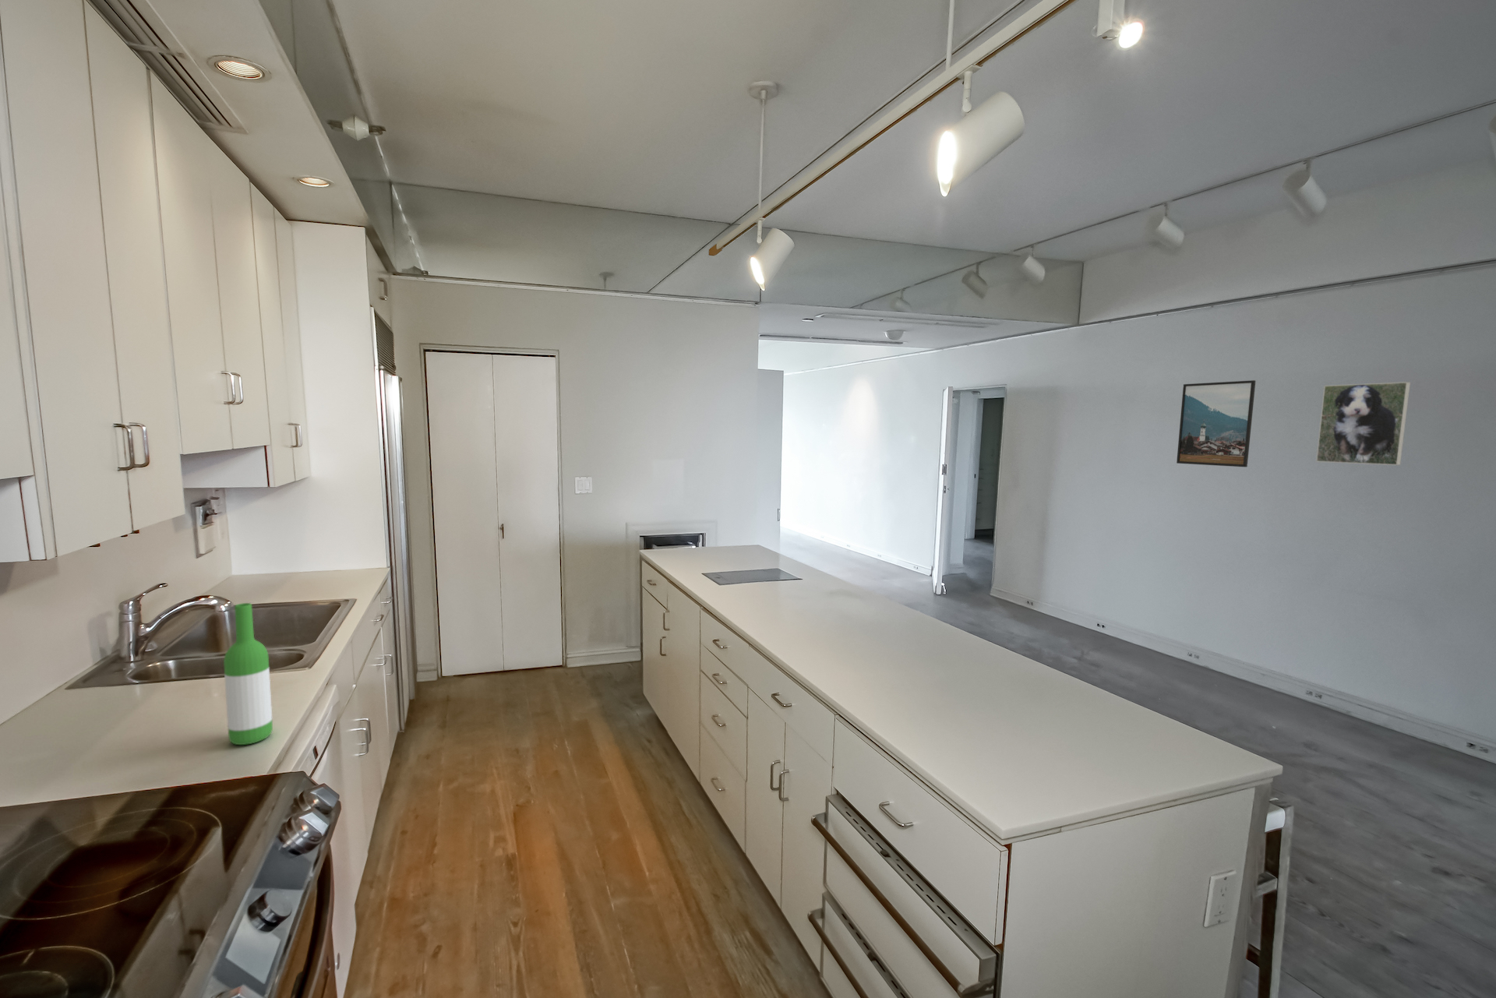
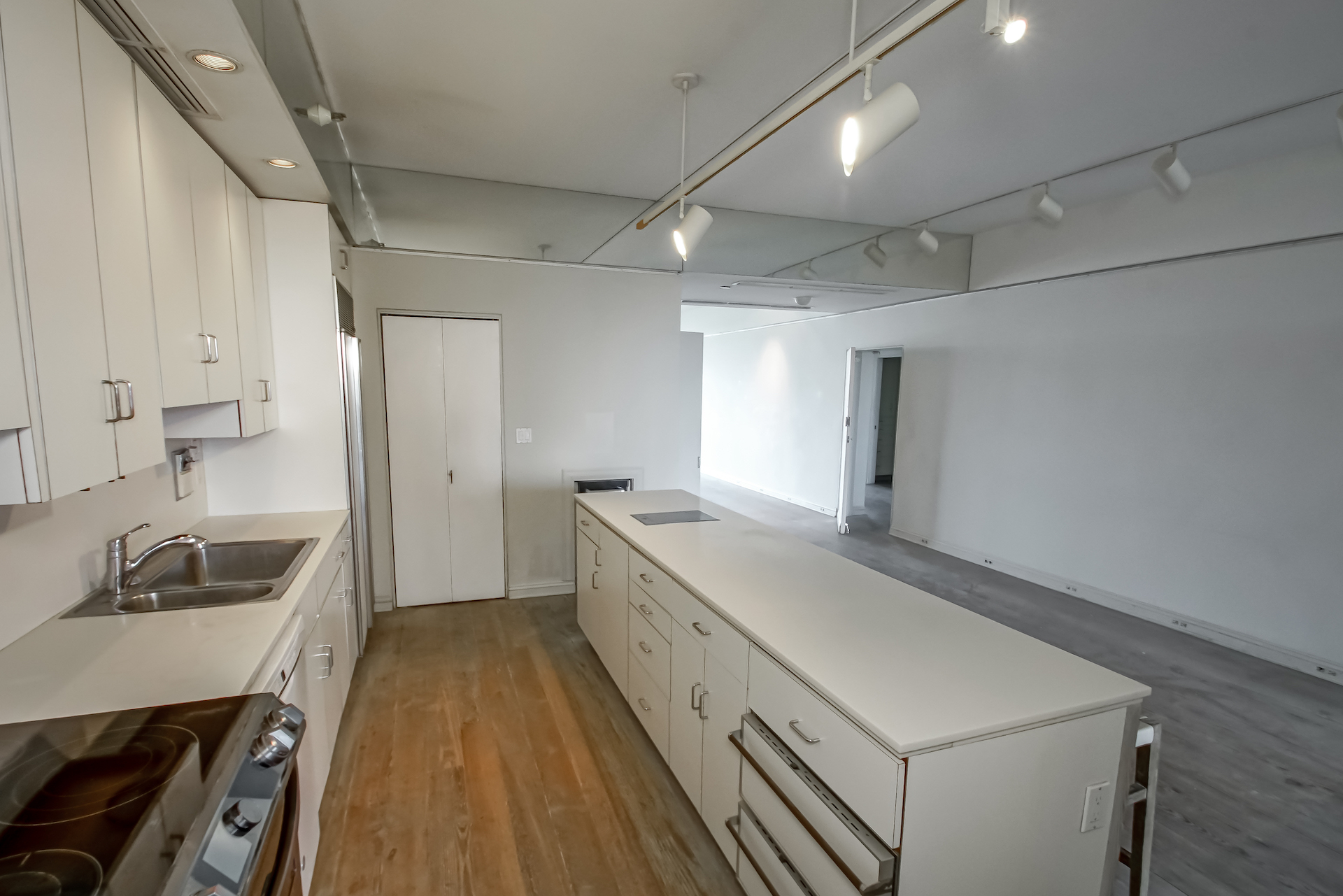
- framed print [1176,380,1257,468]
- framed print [1316,381,1411,466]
- wine bottle [223,603,274,745]
